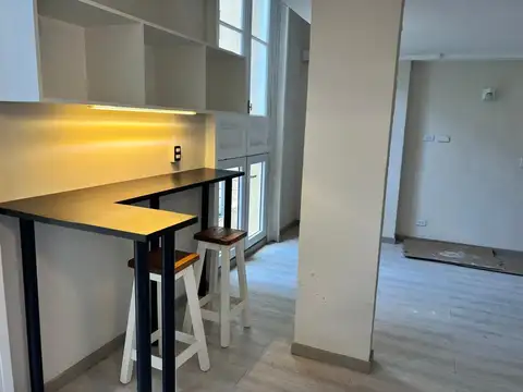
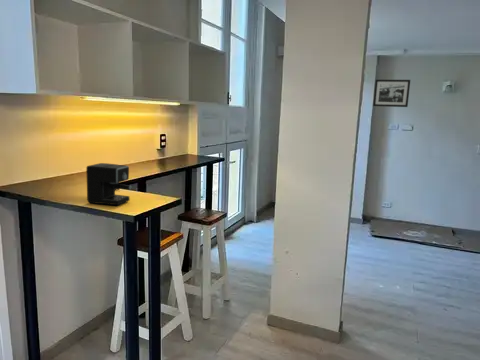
+ coffee maker [85,162,133,206]
+ picture frame [372,79,411,108]
